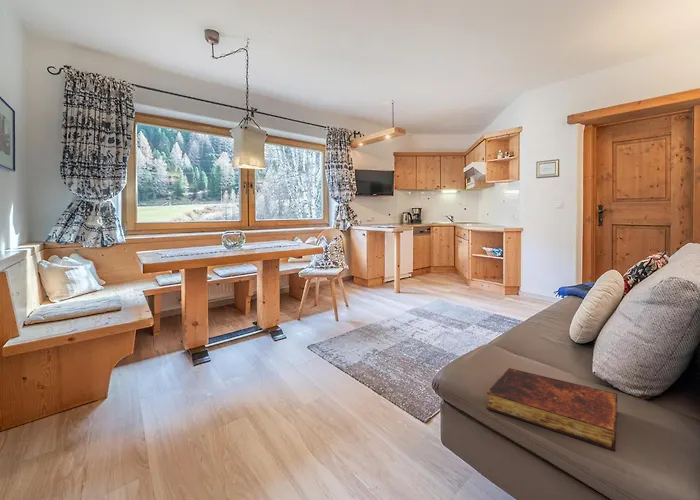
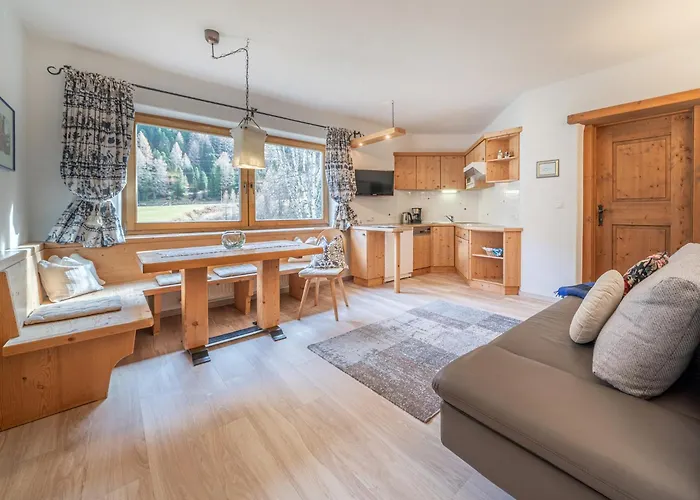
- book [486,367,618,452]
